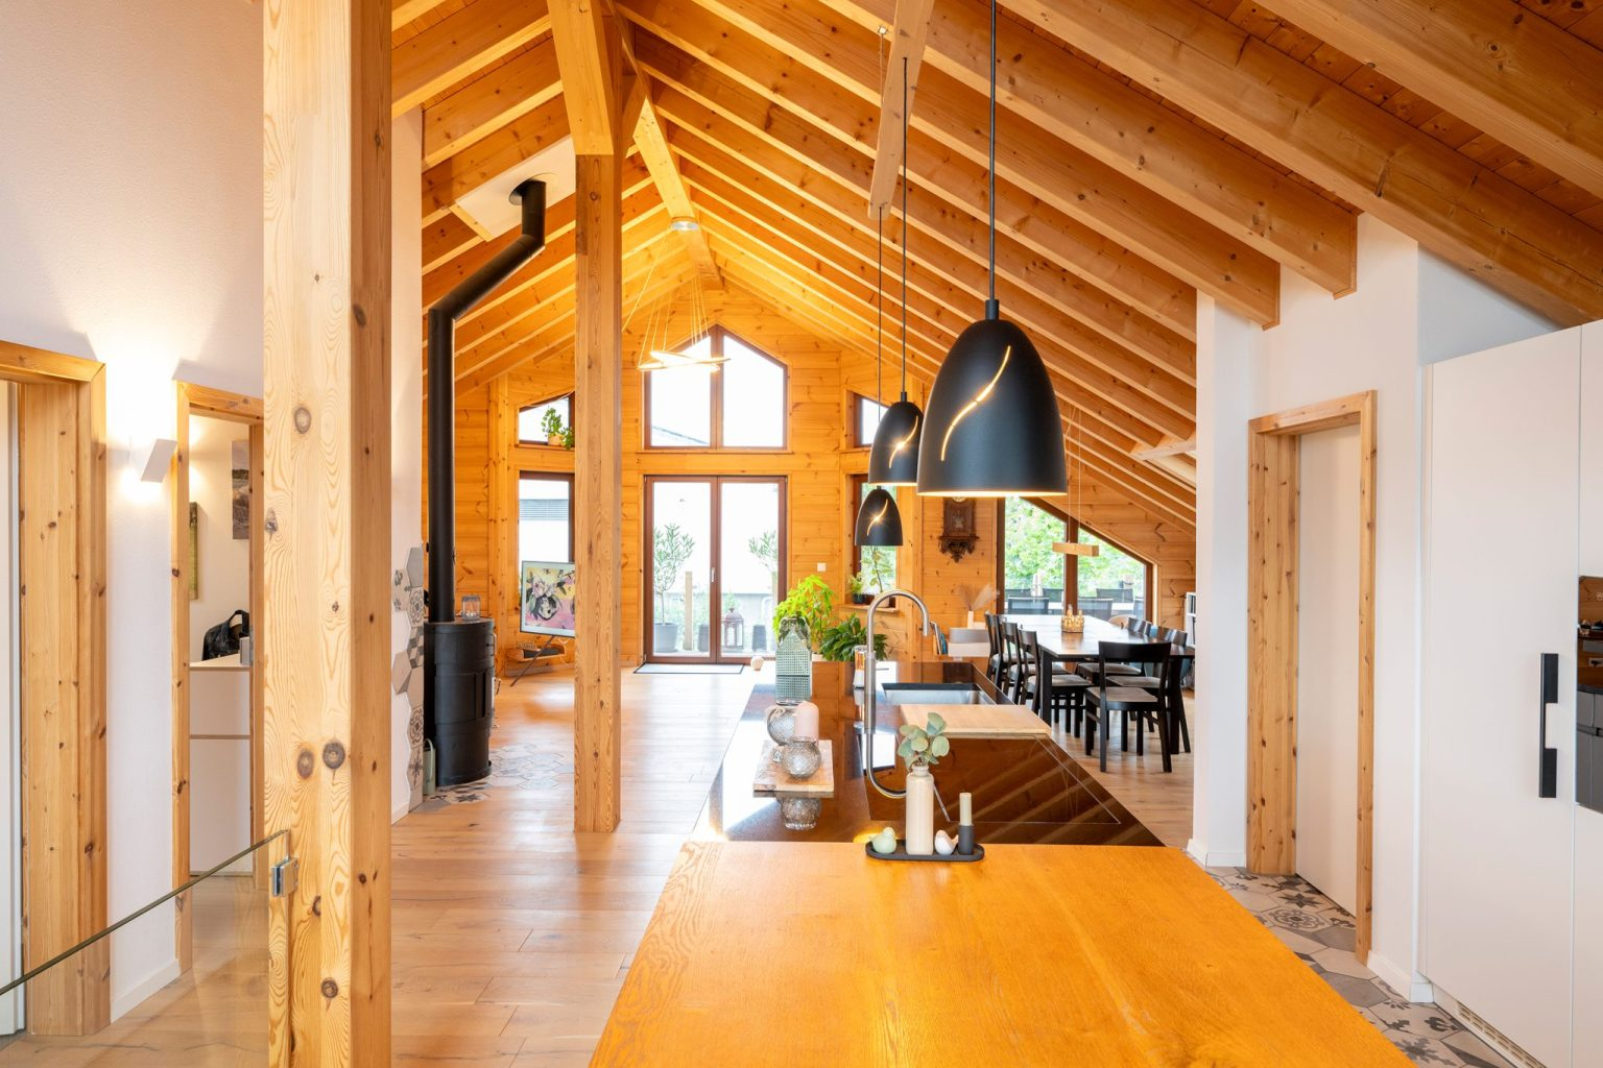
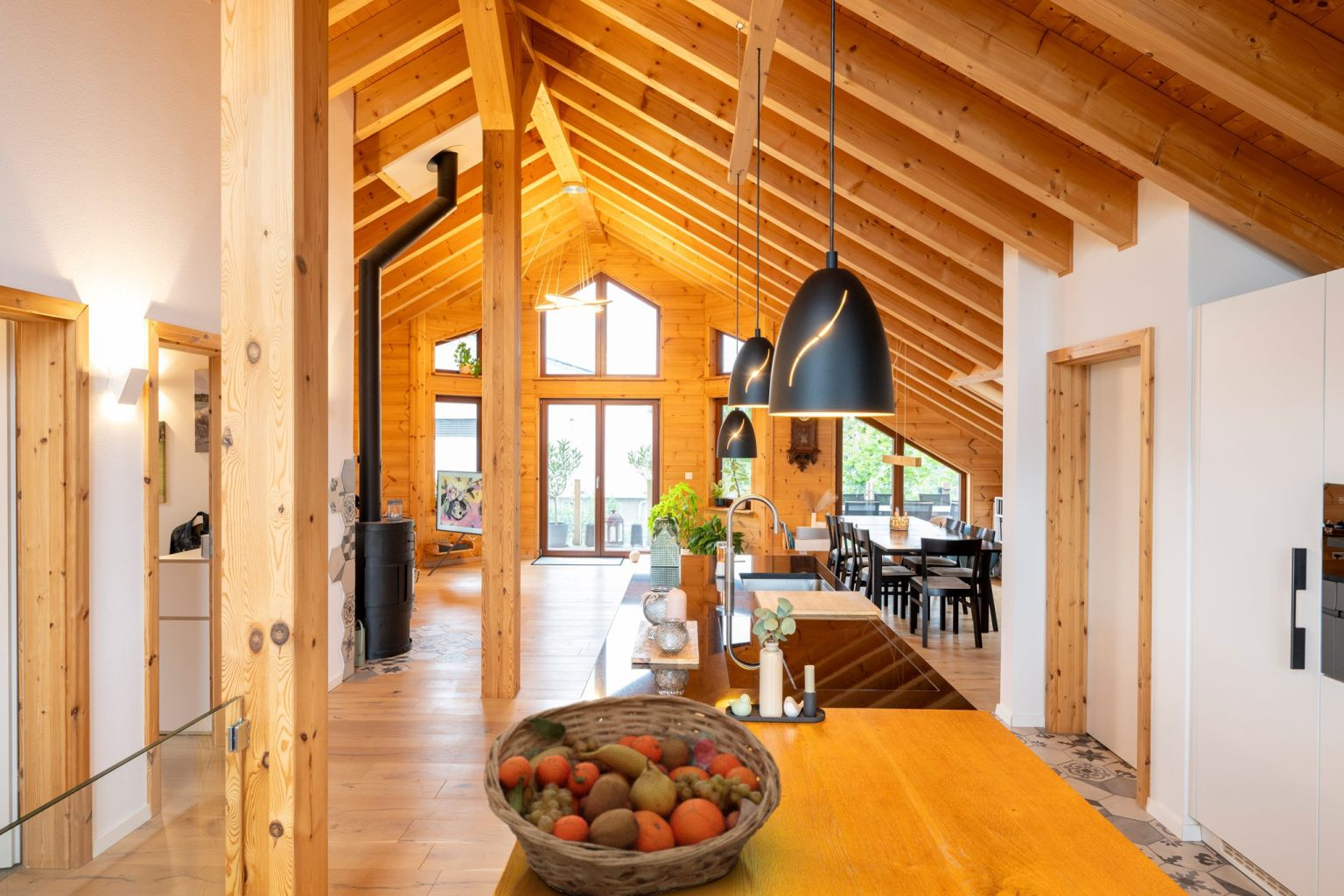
+ fruit basket [483,694,782,896]
